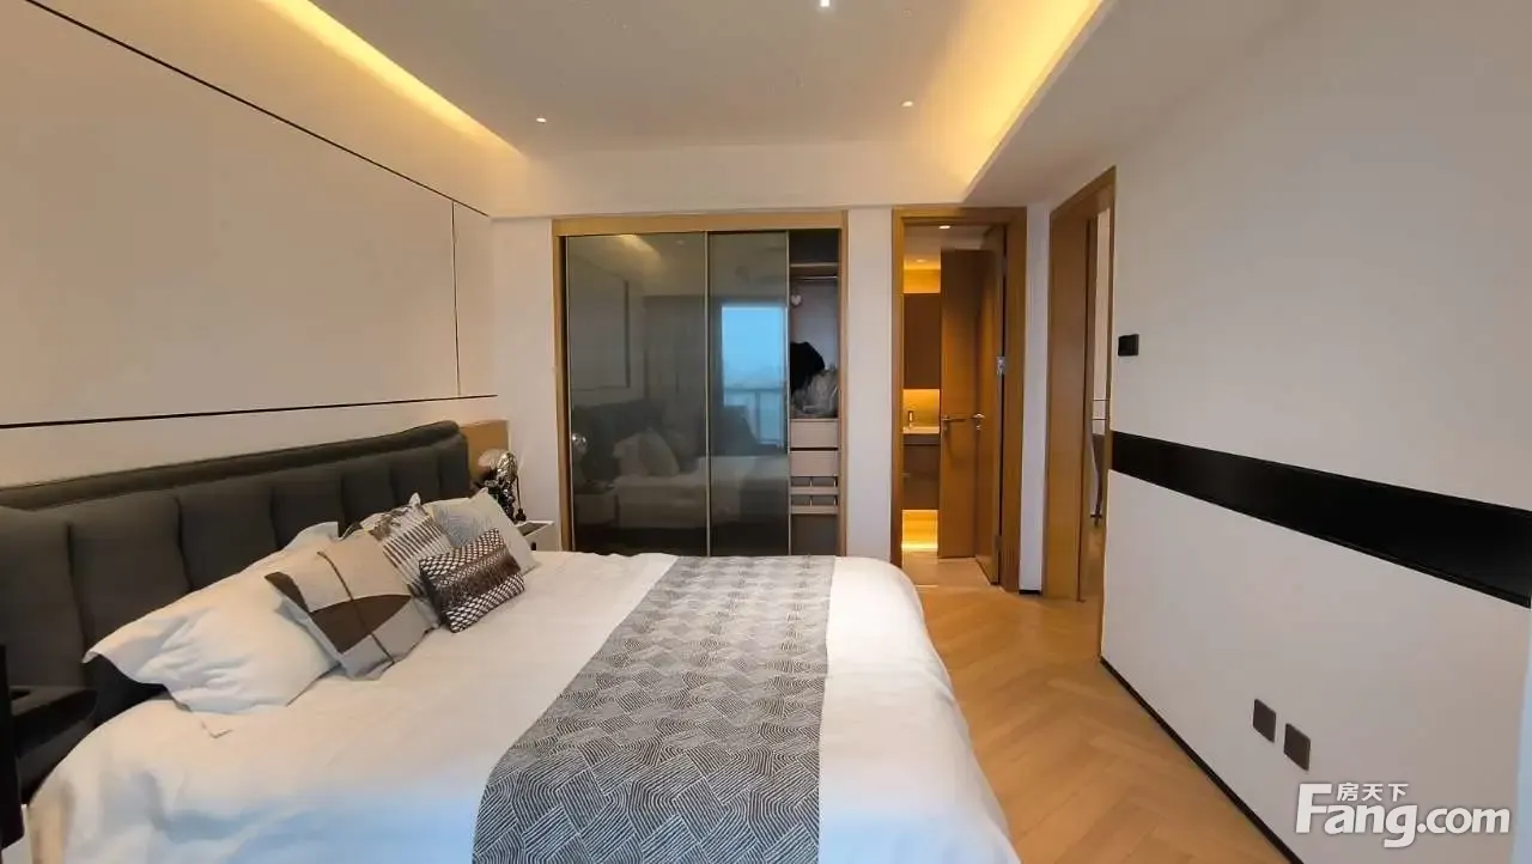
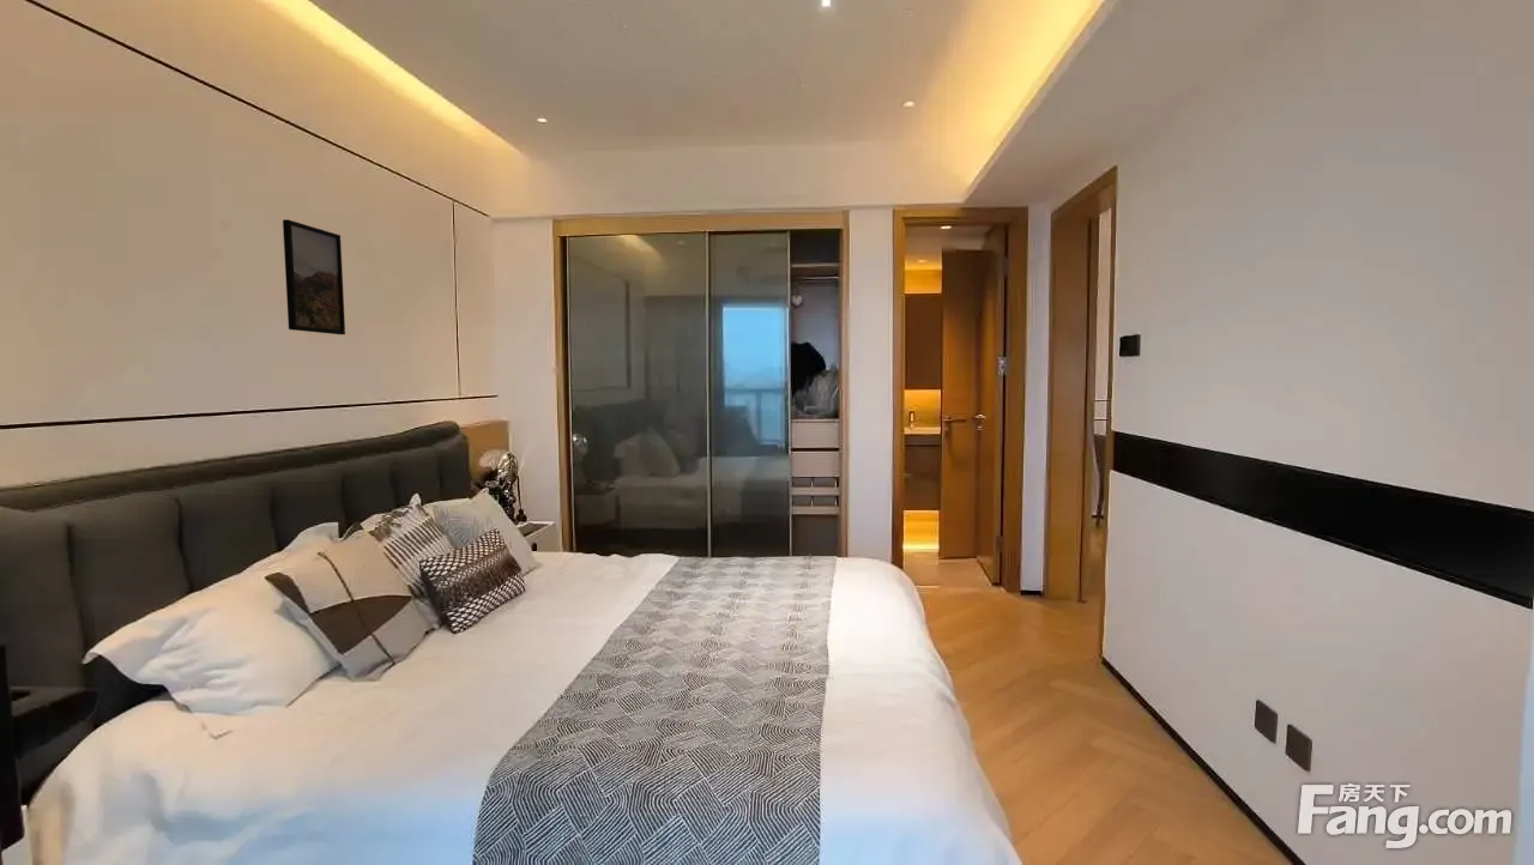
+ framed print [282,218,346,335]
